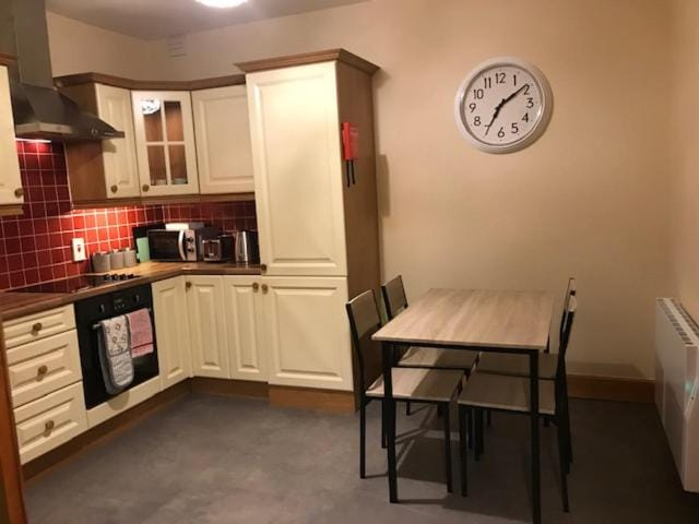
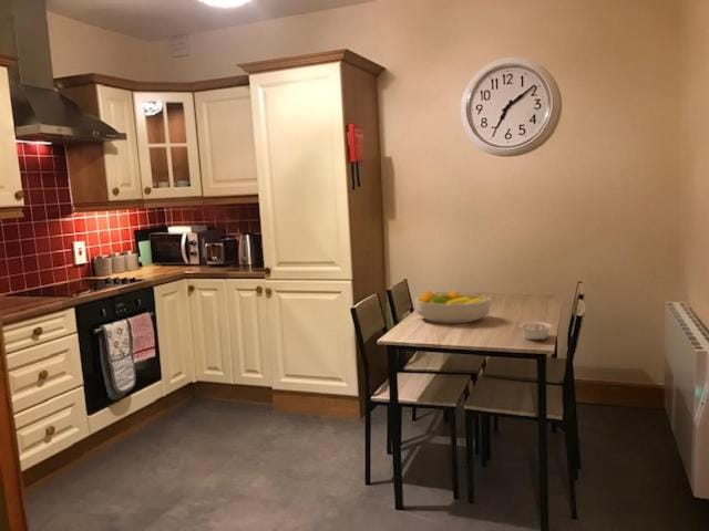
+ legume [517,321,553,341]
+ fruit bowl [413,289,492,324]
